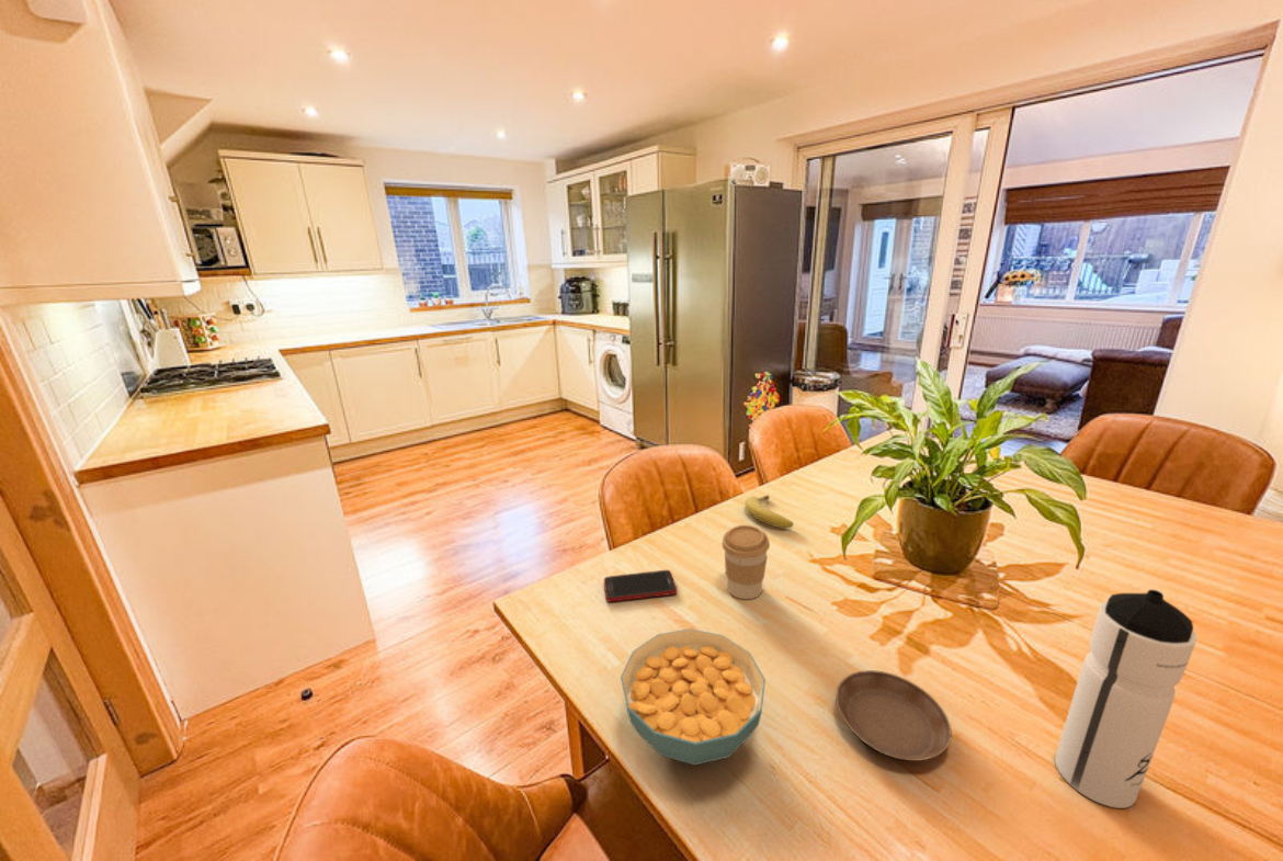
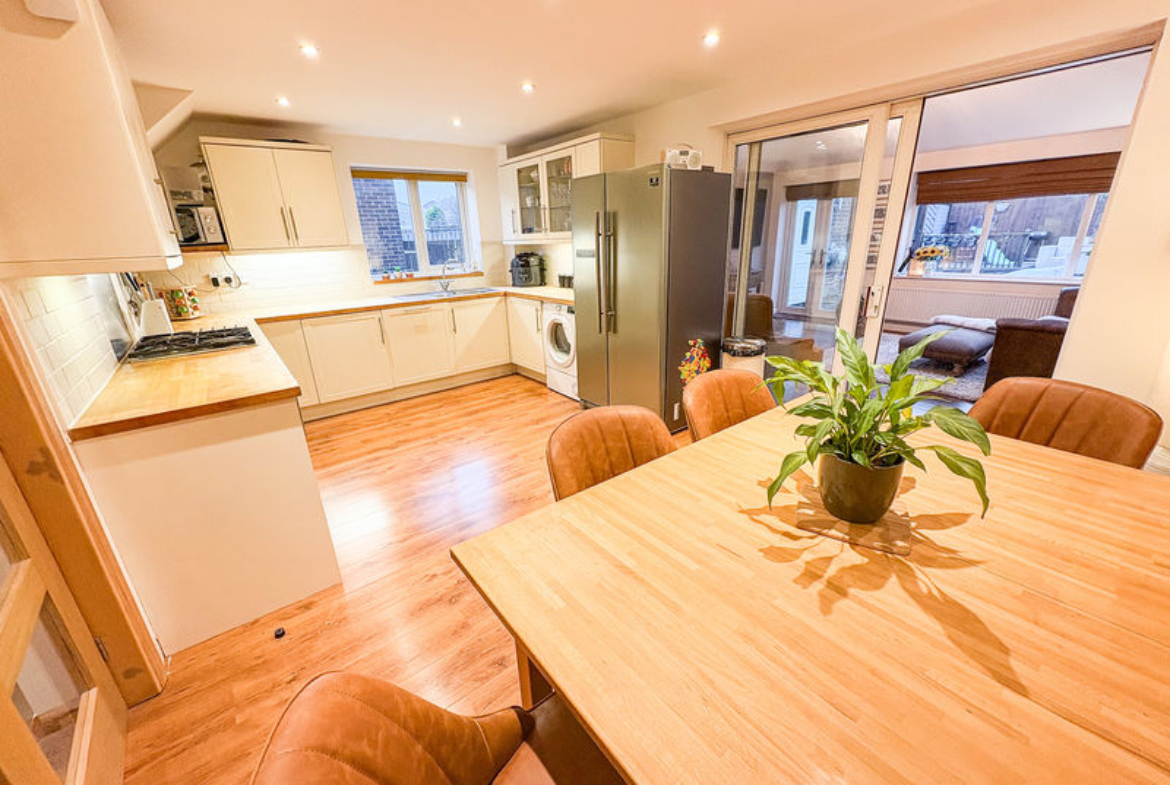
- fruit [743,495,794,529]
- saucer [834,669,953,762]
- cereal bowl [620,627,767,767]
- cell phone [603,569,678,603]
- water bottle [1054,589,1197,809]
- coffee cup [720,524,771,600]
